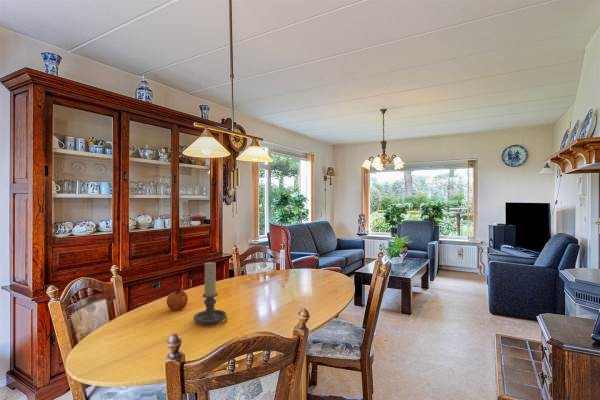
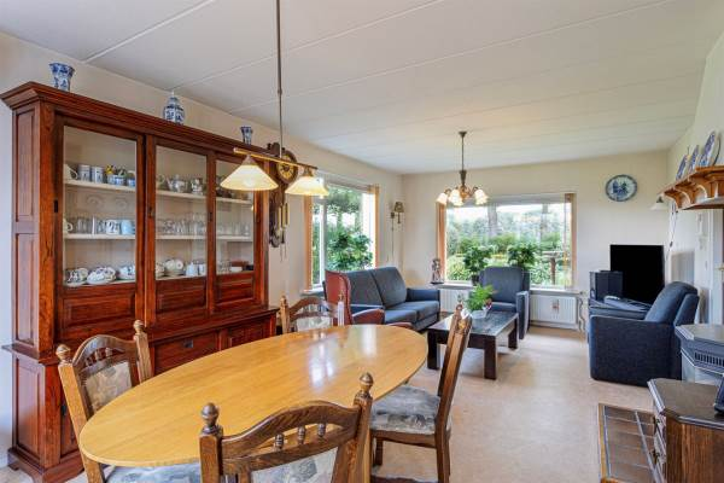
- apple [166,288,189,311]
- candle holder [193,261,228,325]
